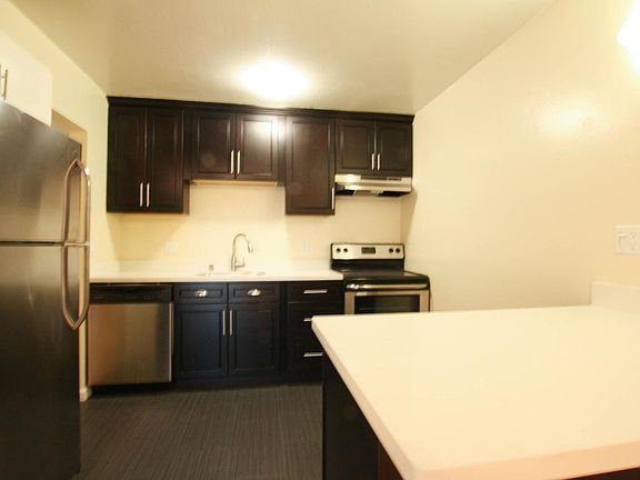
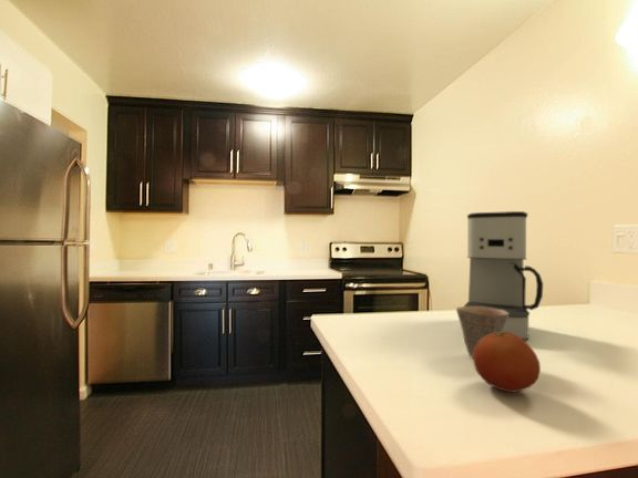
+ fruit [472,332,542,393]
+ cup [455,305,508,358]
+ coffee maker [463,210,544,341]
